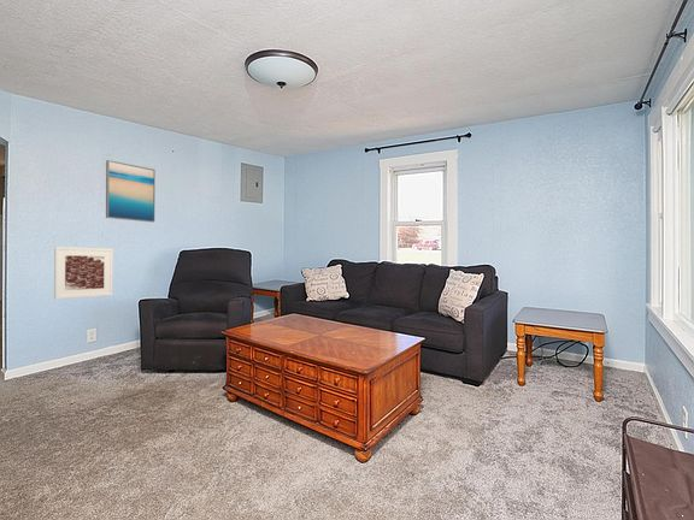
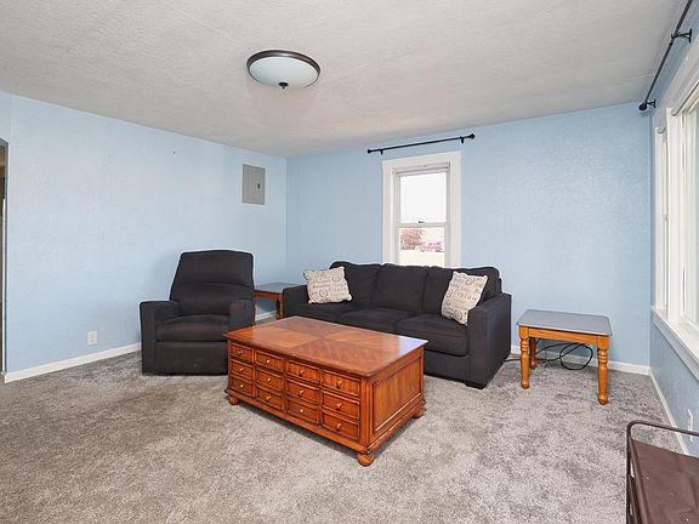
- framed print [53,246,114,301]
- wall art [105,159,157,223]
